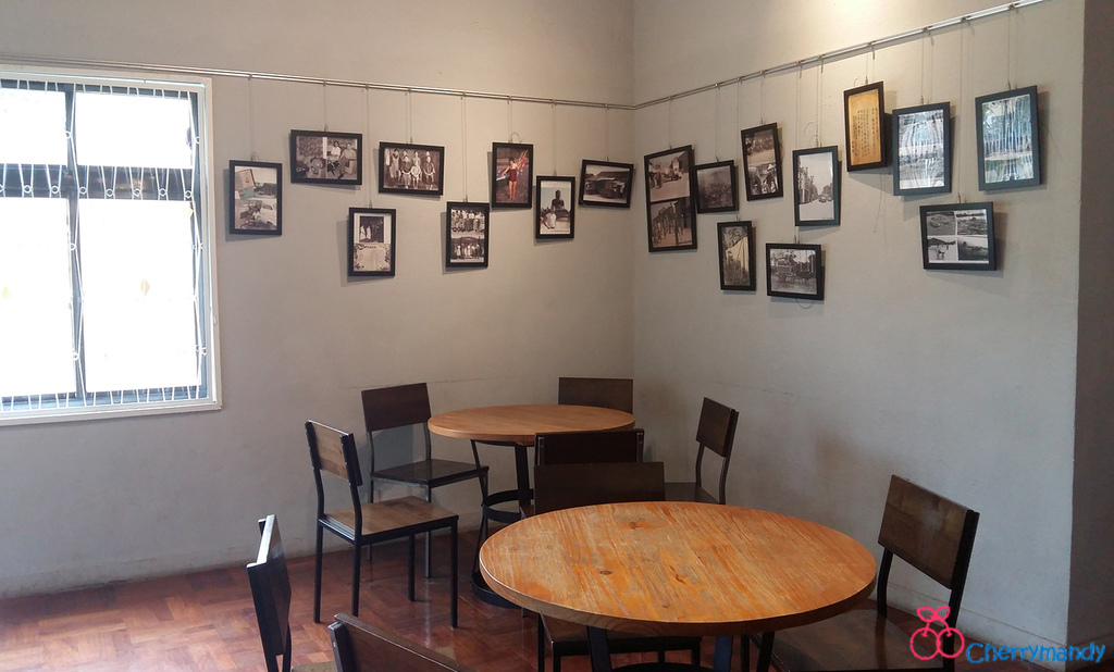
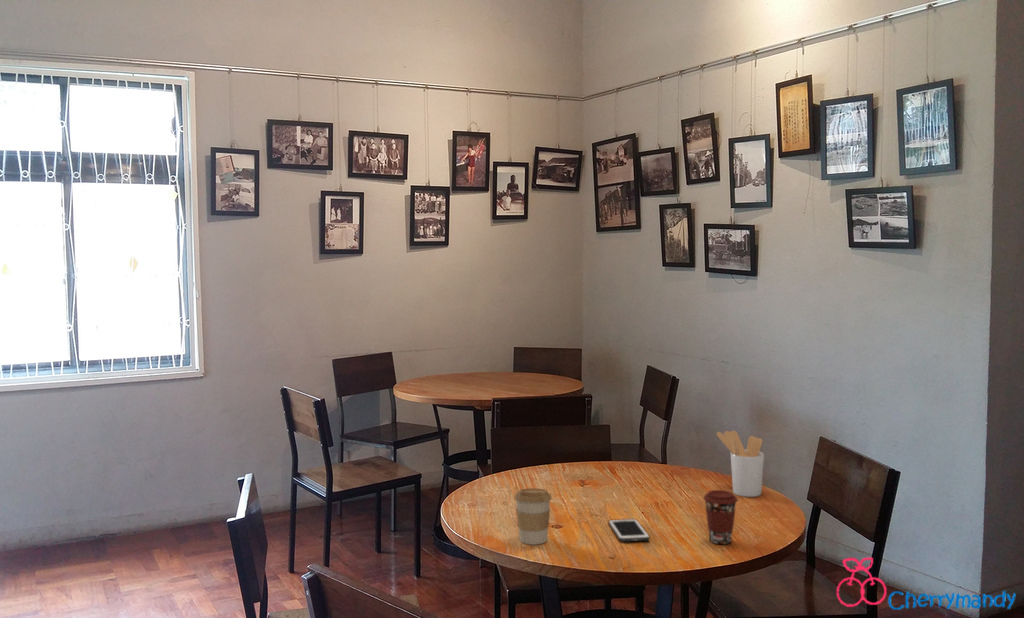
+ cell phone [608,518,651,542]
+ coffee cup [513,487,553,546]
+ coffee cup [702,489,739,545]
+ utensil holder [716,430,765,498]
